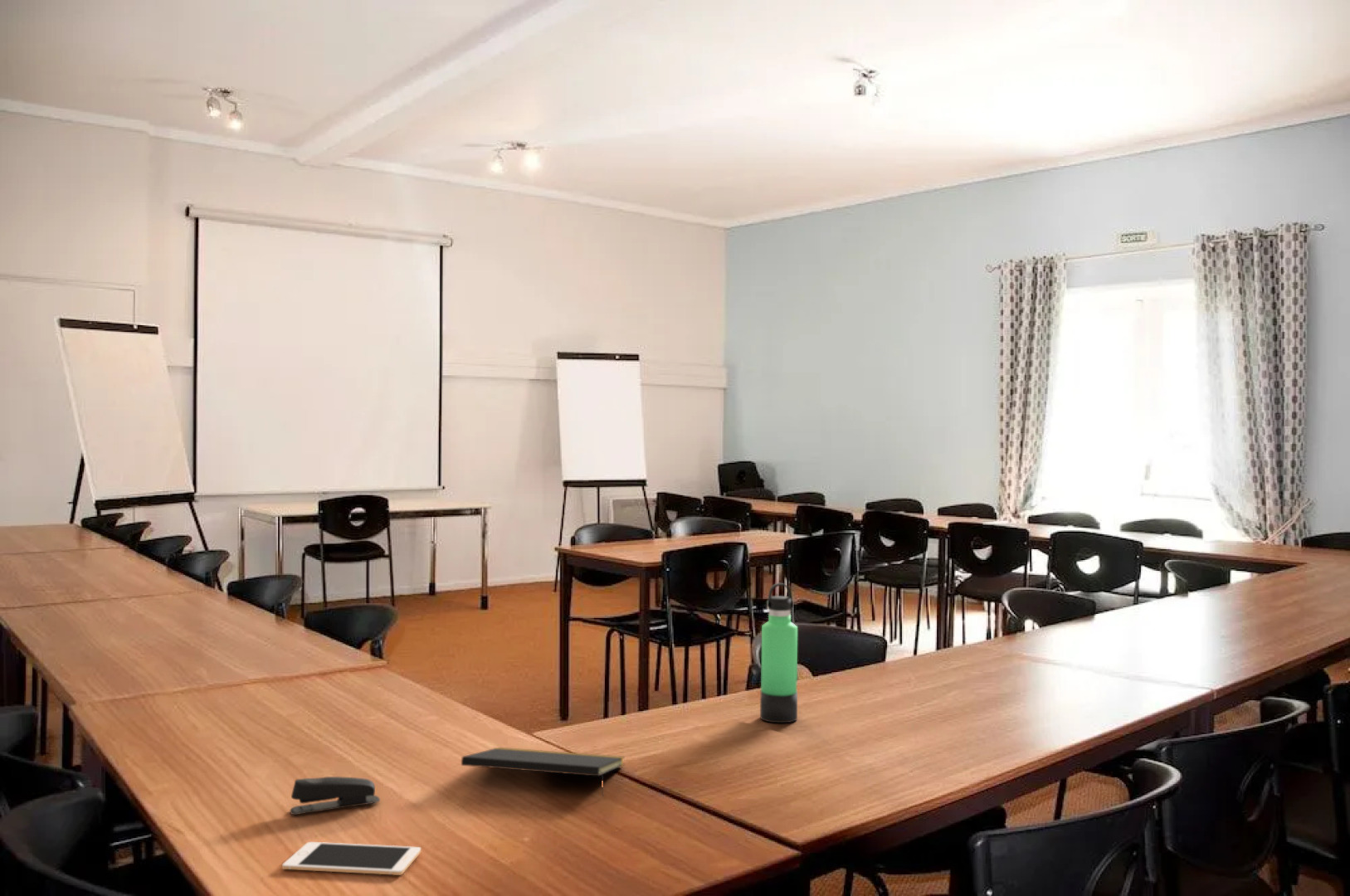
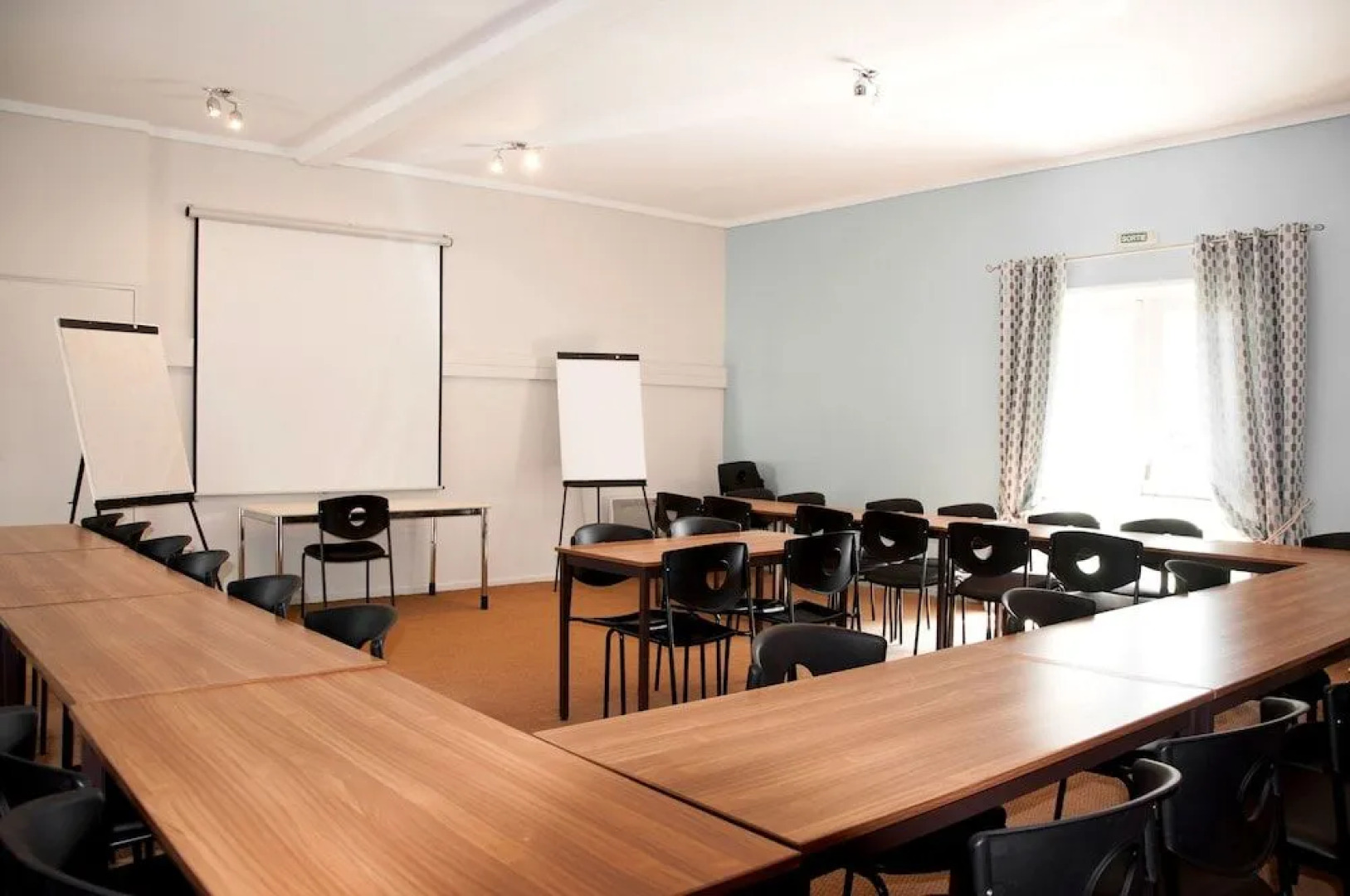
- thermos bottle [759,582,798,724]
- stapler [290,776,381,816]
- cell phone [281,841,422,876]
- notepad [461,747,626,797]
